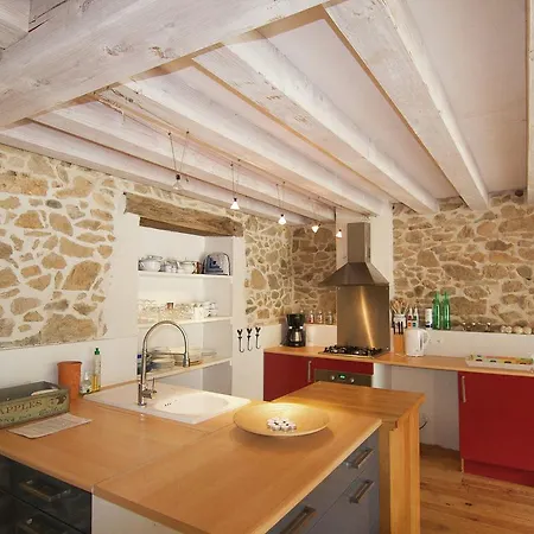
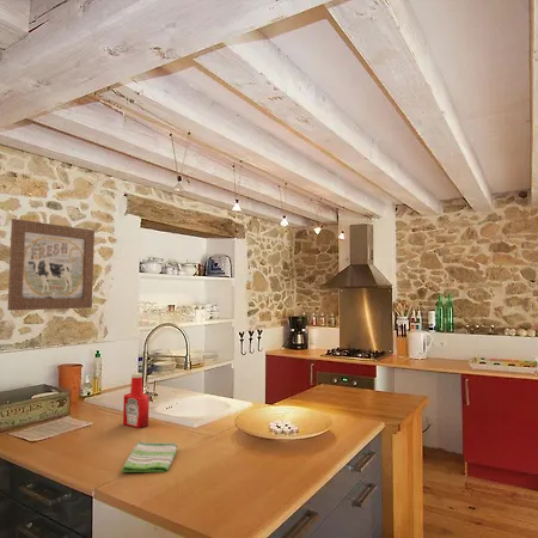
+ wall art [6,218,96,311]
+ soap bottle [122,372,151,429]
+ dish towel [121,440,178,473]
